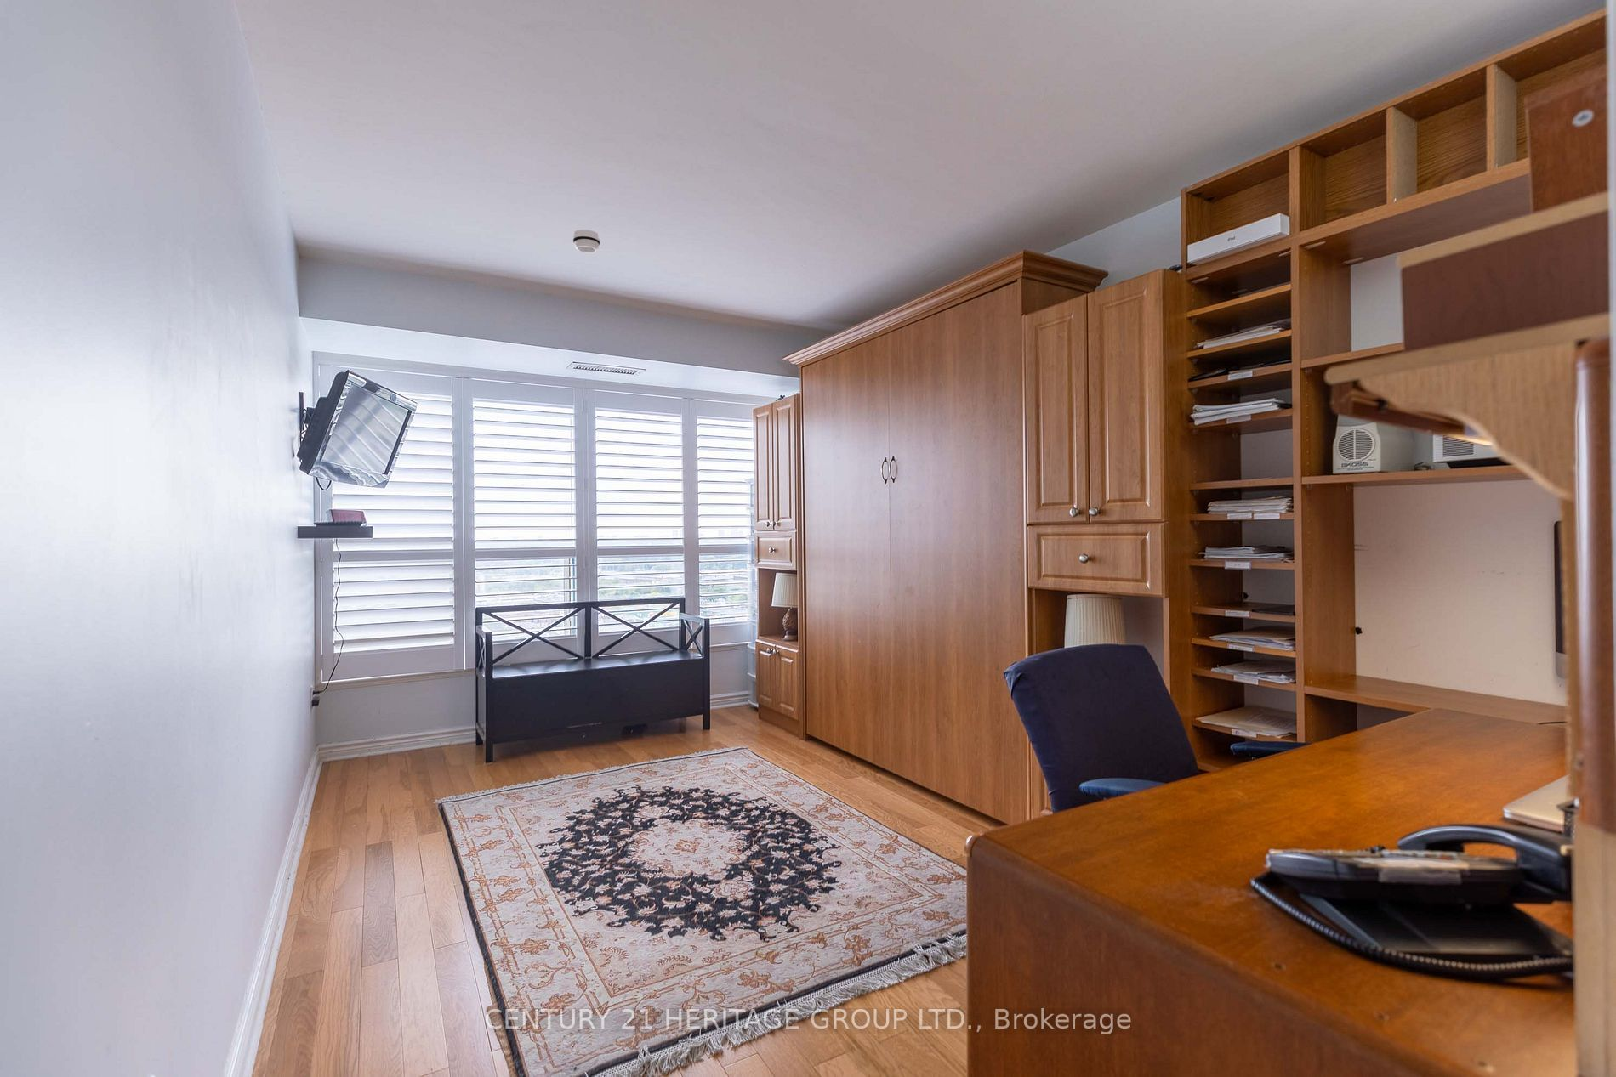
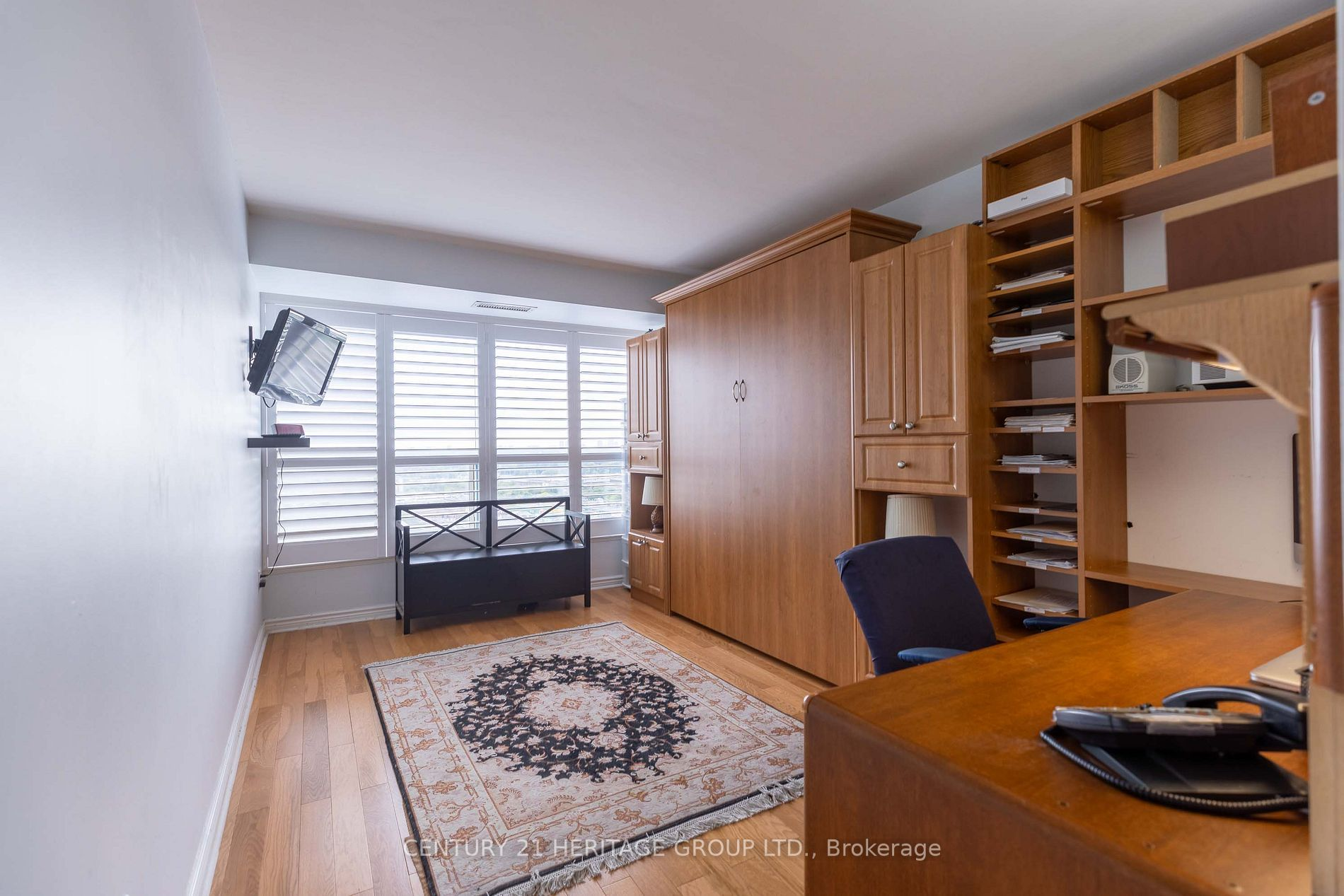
- smoke detector [571,228,601,254]
